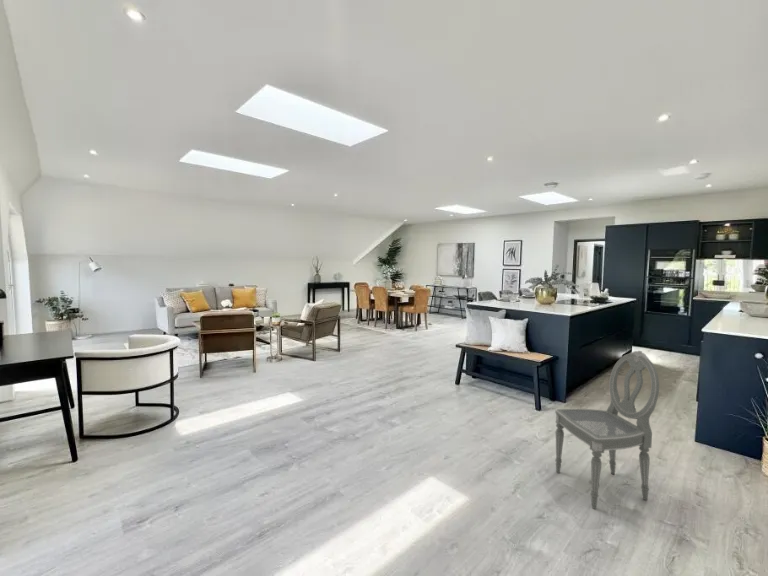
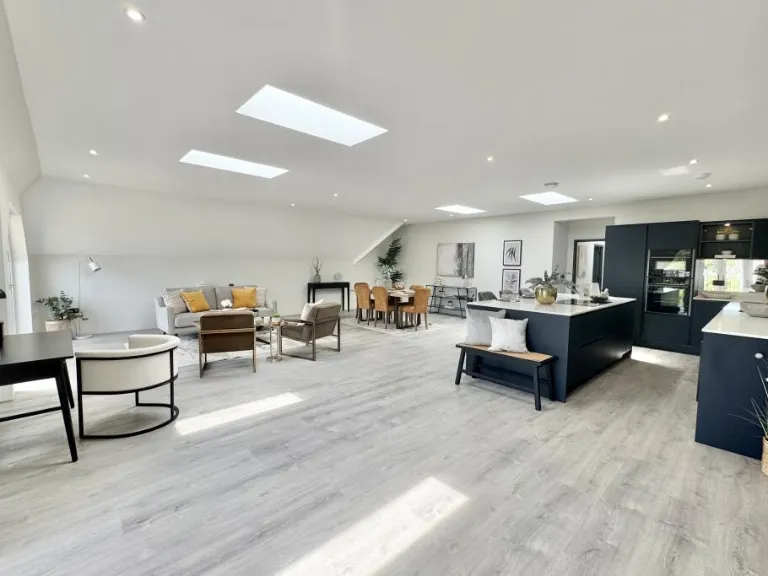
- dining chair [554,350,660,510]
